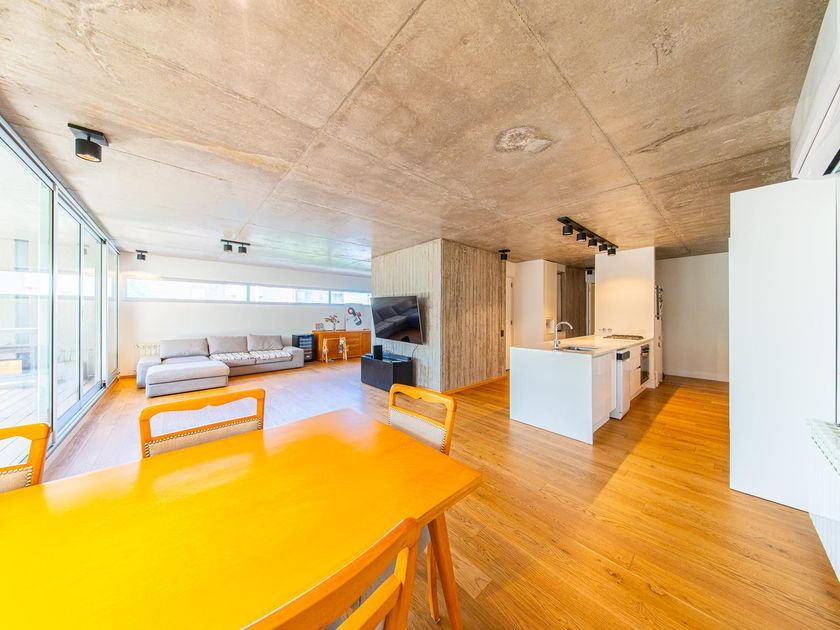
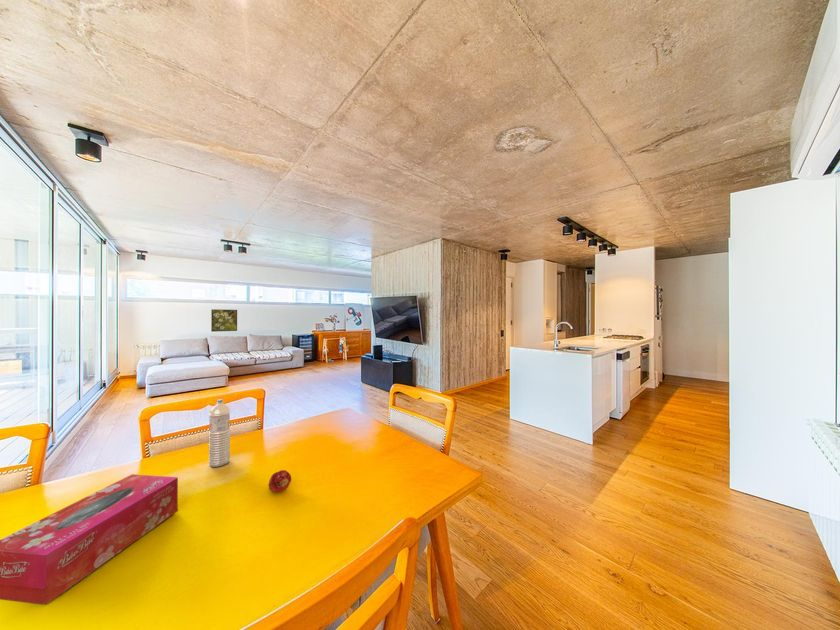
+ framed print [210,308,238,333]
+ tissue box [0,473,179,606]
+ fruit [267,469,292,493]
+ water bottle [208,398,231,468]
